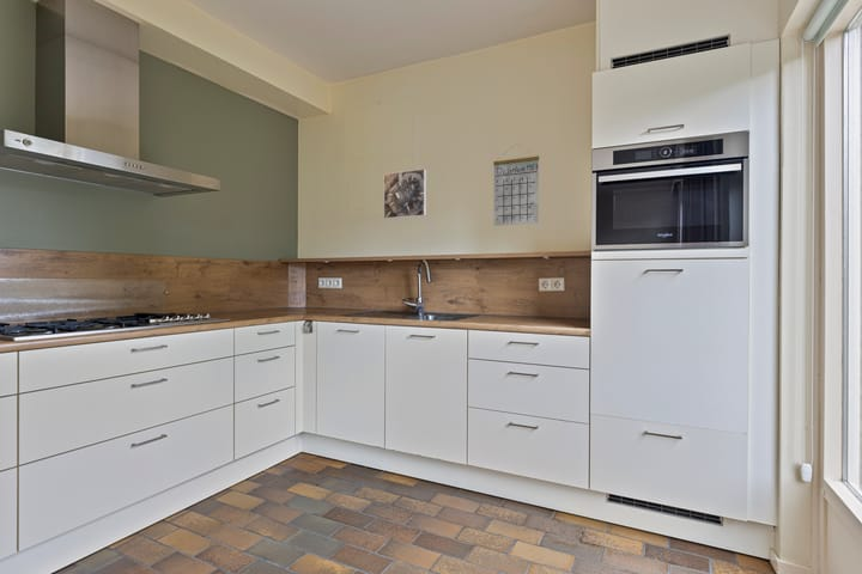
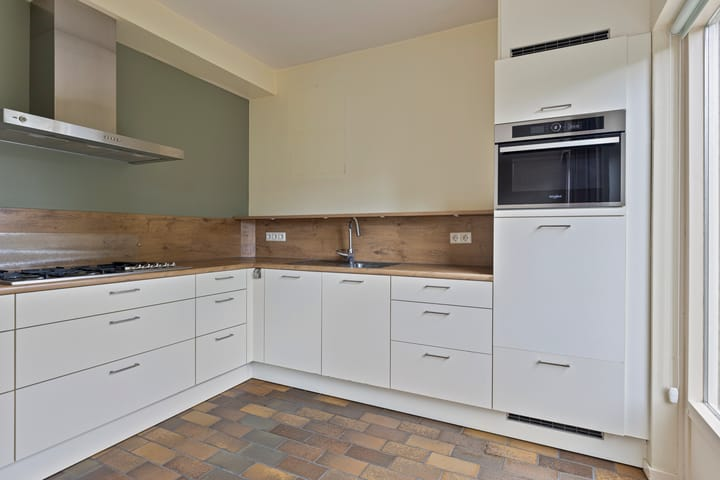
- calendar [492,144,540,227]
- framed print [382,167,427,220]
